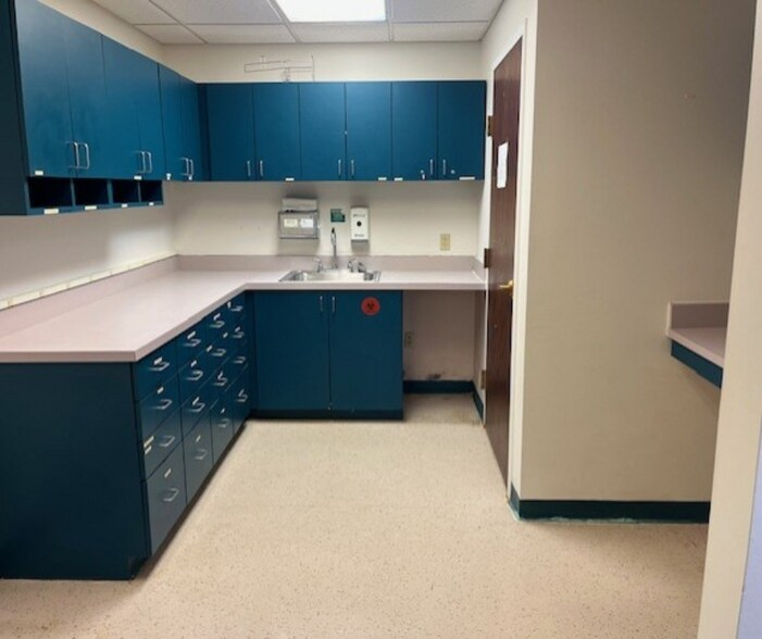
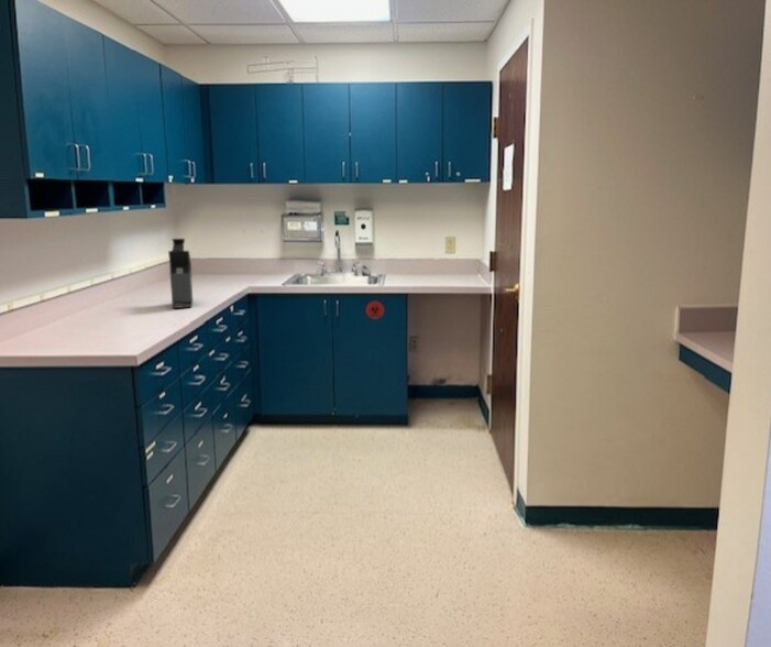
+ coffee maker [167,238,194,309]
